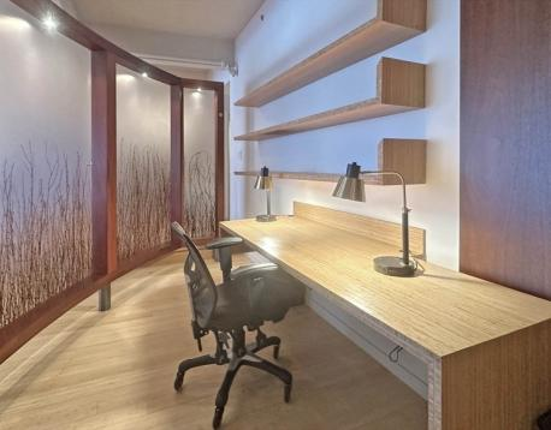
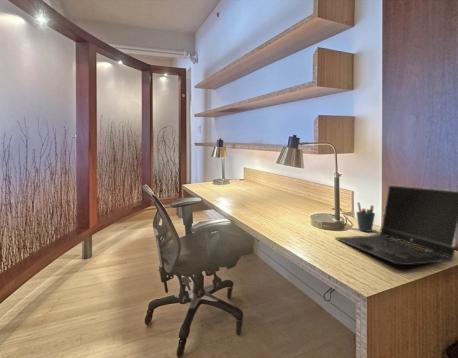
+ pen holder [356,201,376,232]
+ laptop computer [334,184,458,266]
